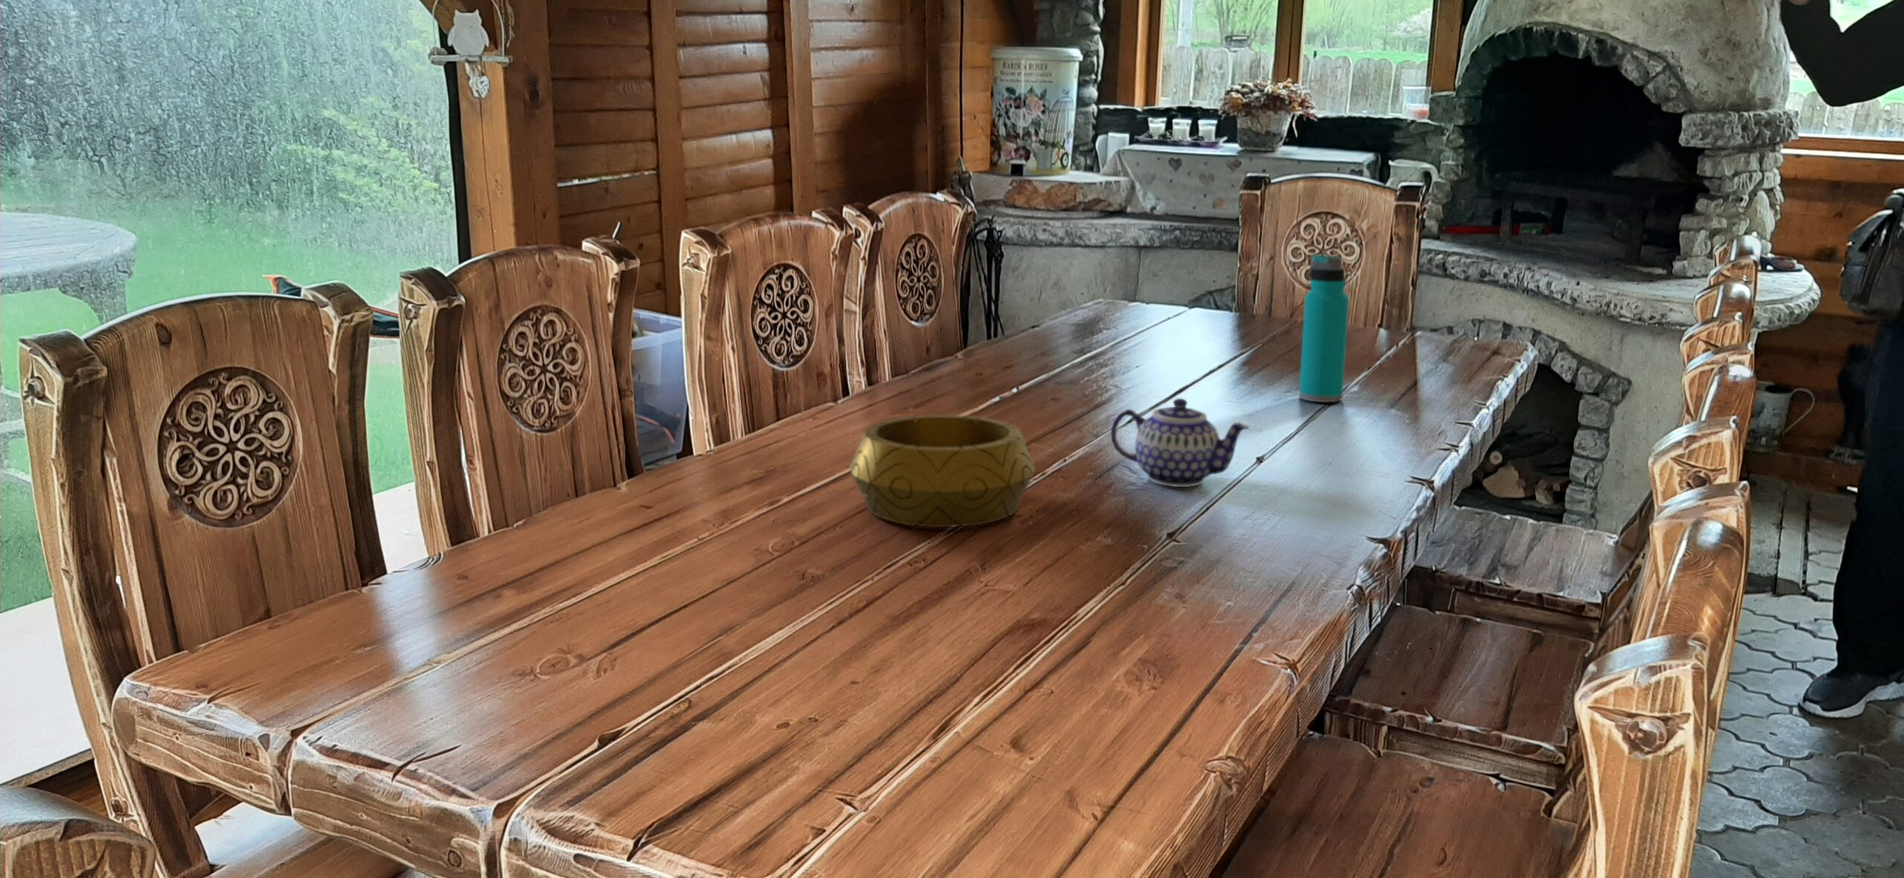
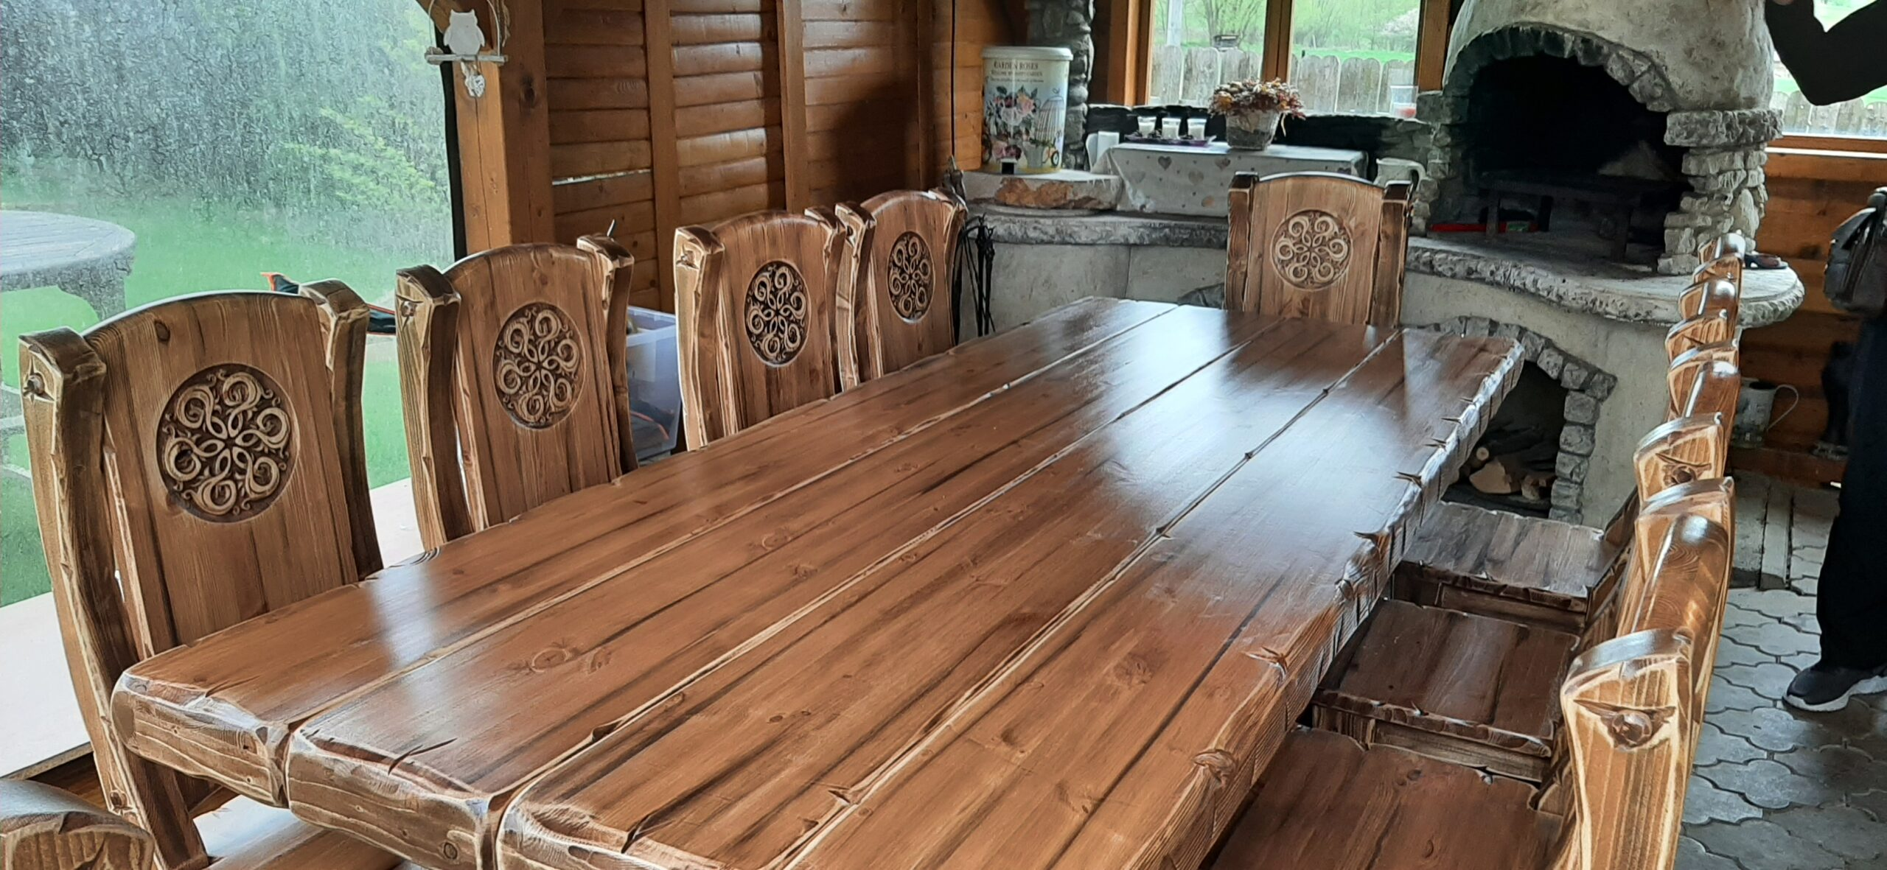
- teapot [1110,398,1251,488]
- decorative bowl [849,414,1037,528]
- water bottle [1298,254,1350,403]
